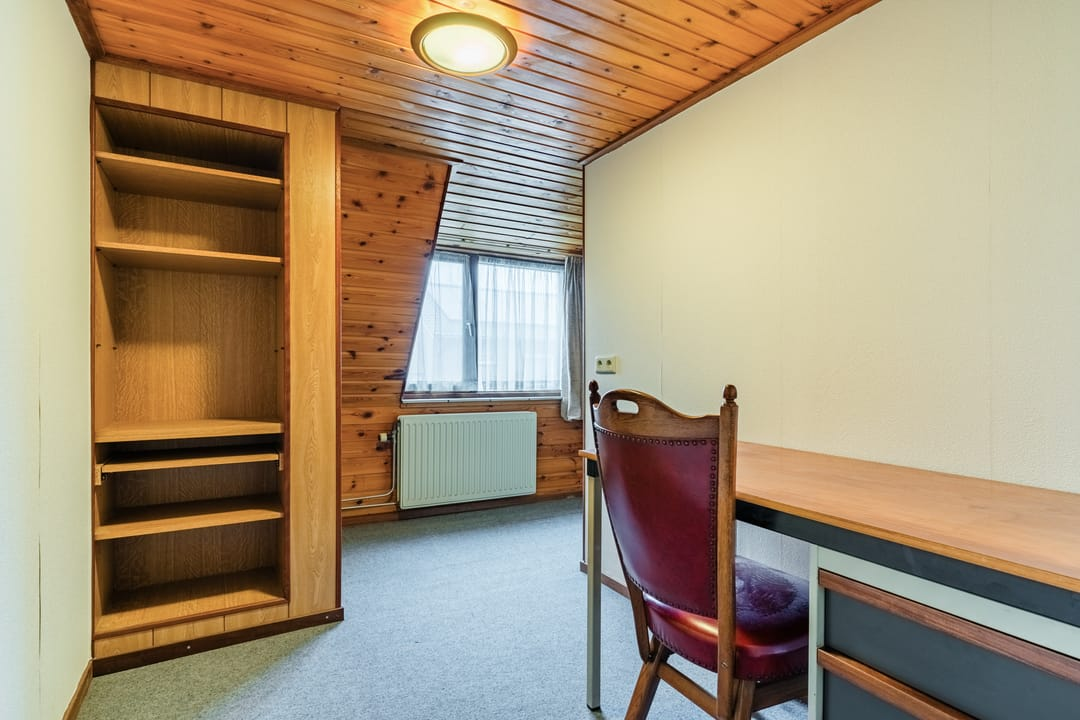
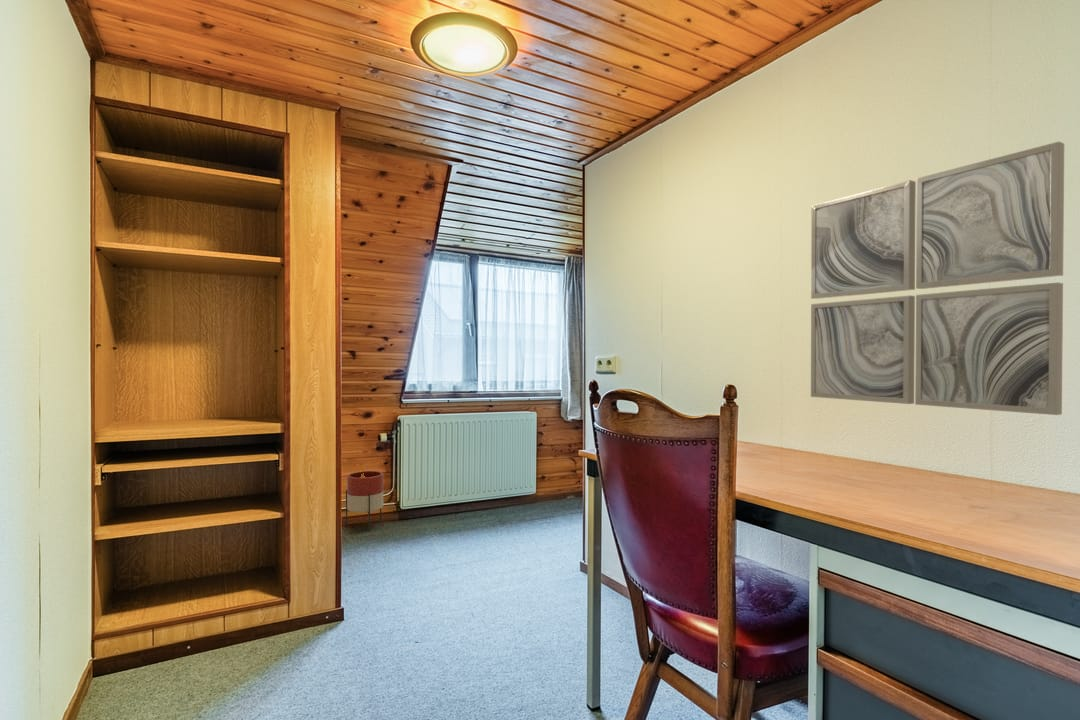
+ wall art [810,141,1065,416]
+ planter [345,470,384,533]
